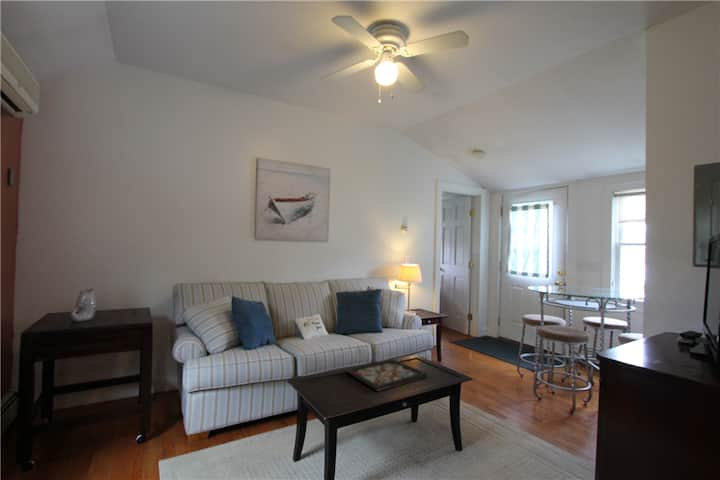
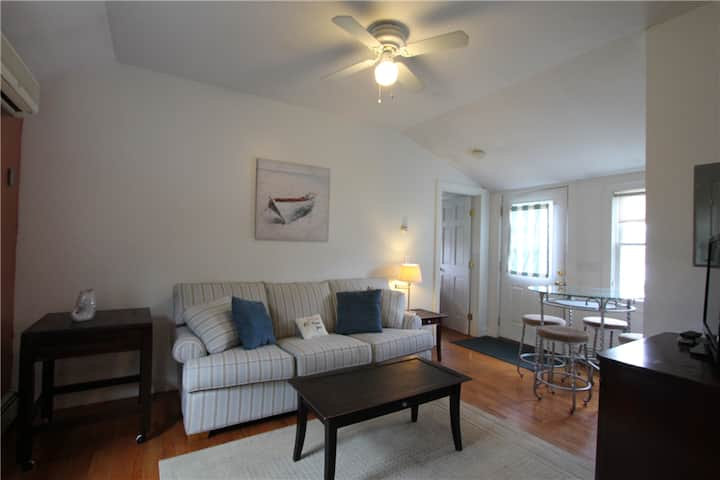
- decorative tray [343,358,429,392]
